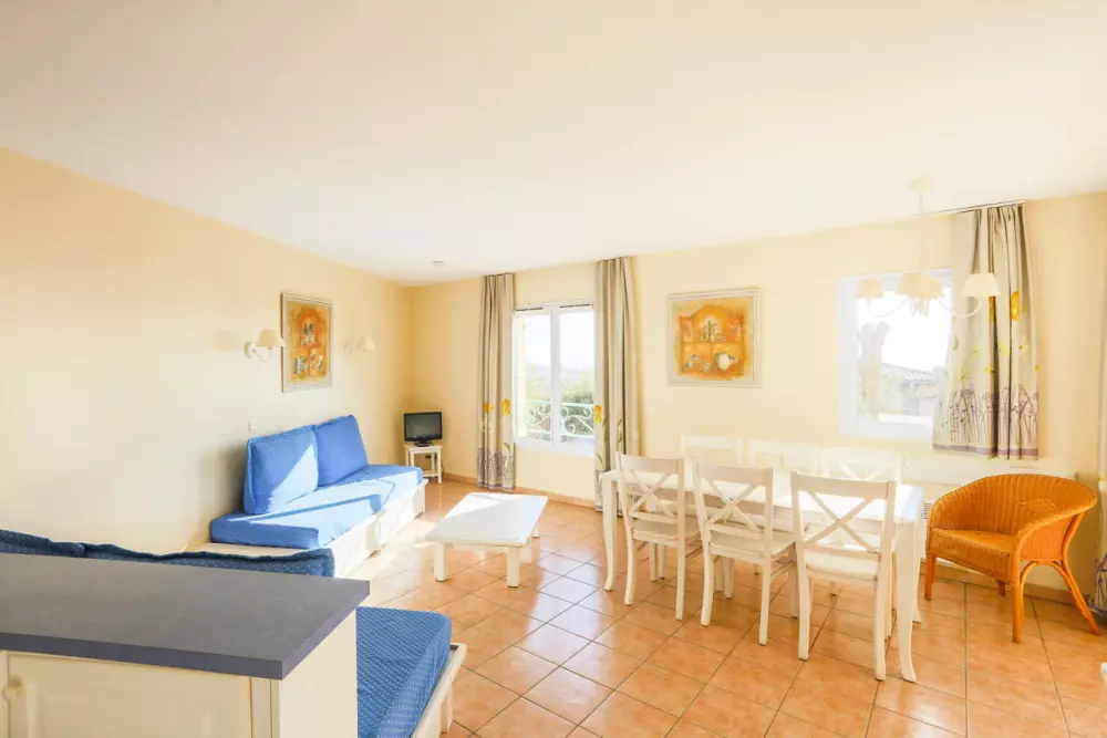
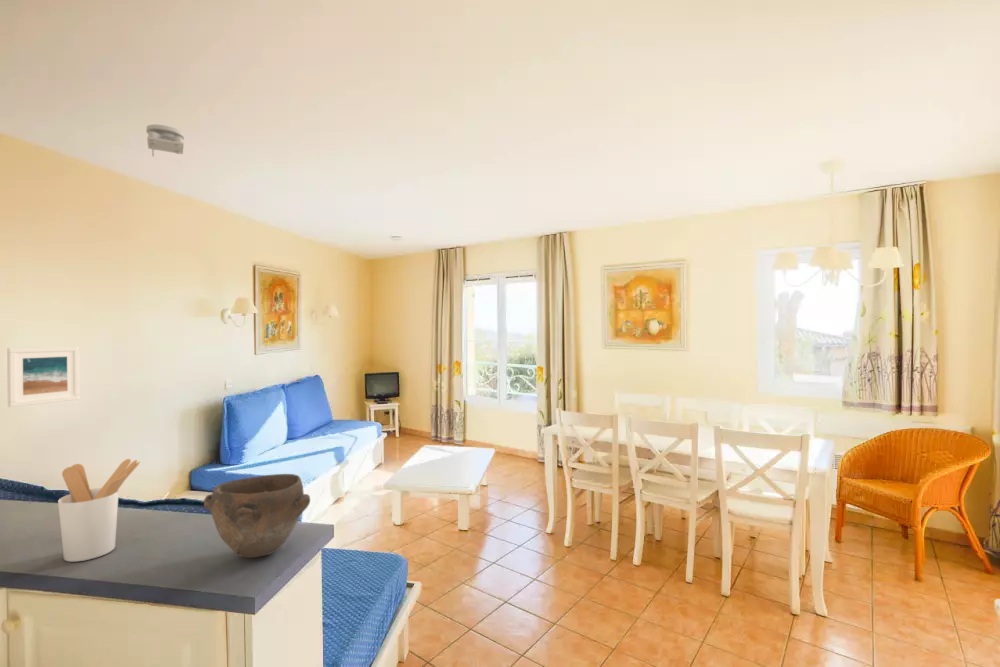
+ smoke detector [145,124,185,157]
+ utensil holder [57,458,141,563]
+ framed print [6,345,81,408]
+ bowl [203,473,311,559]
